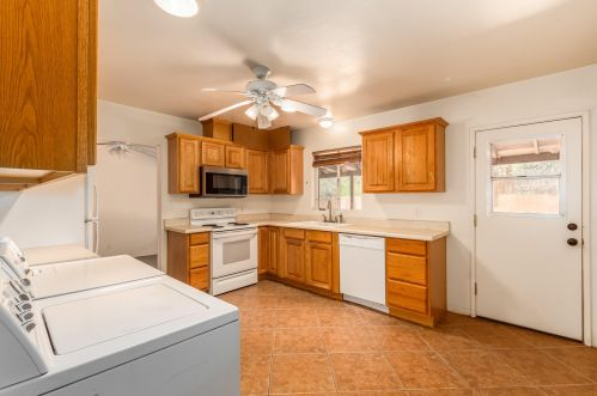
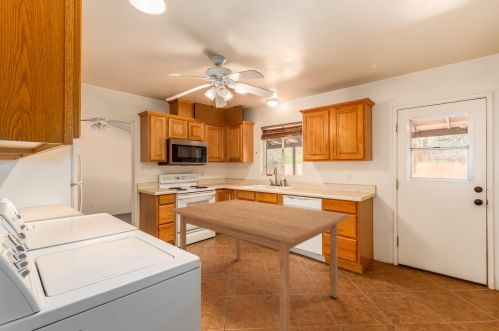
+ table [169,198,350,331]
